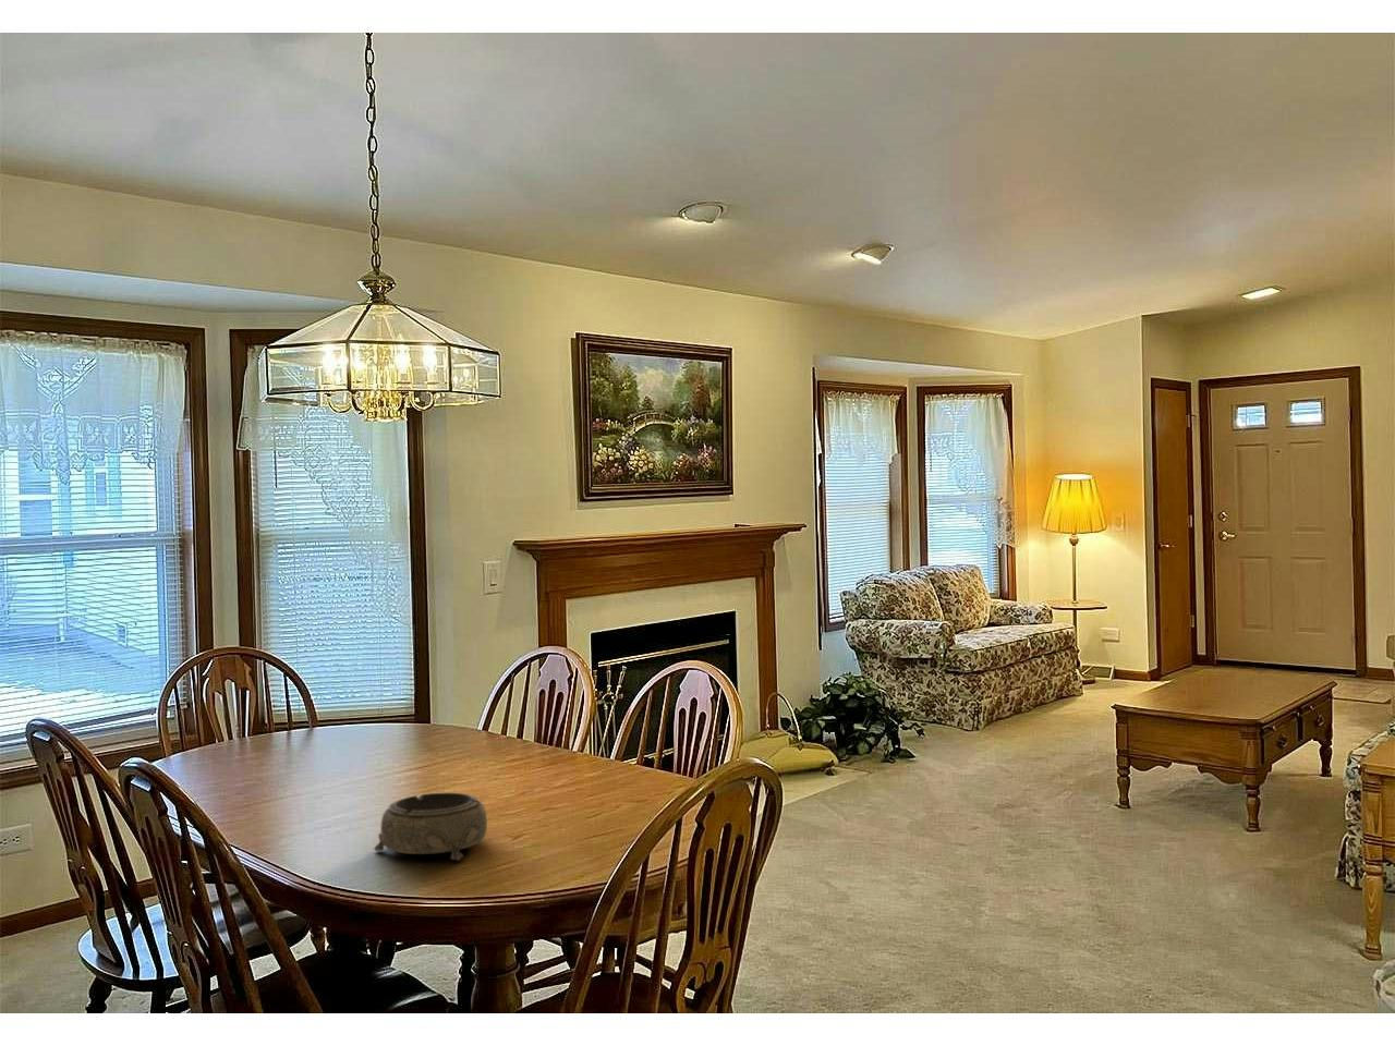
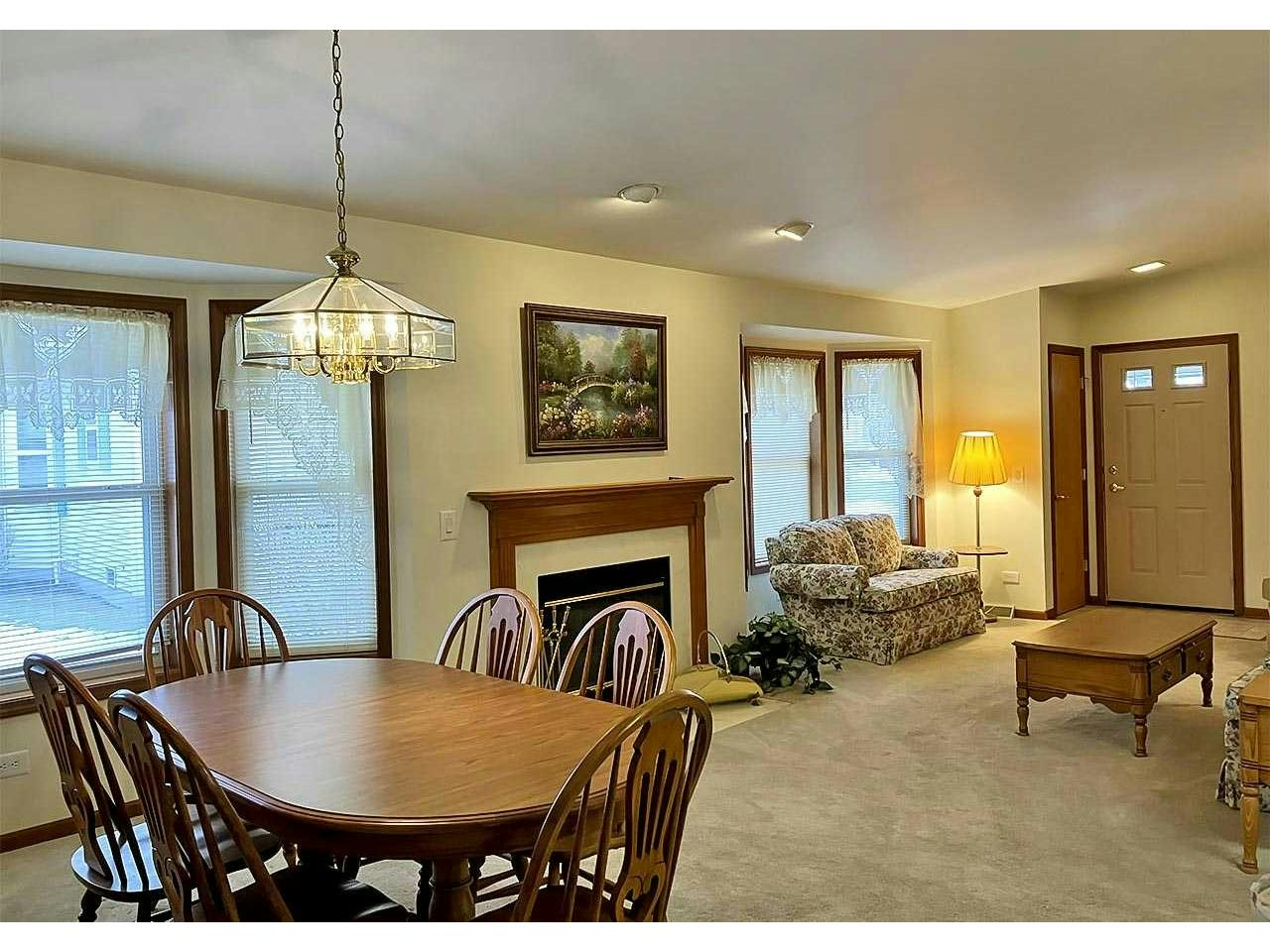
- decorative bowl [372,792,489,861]
